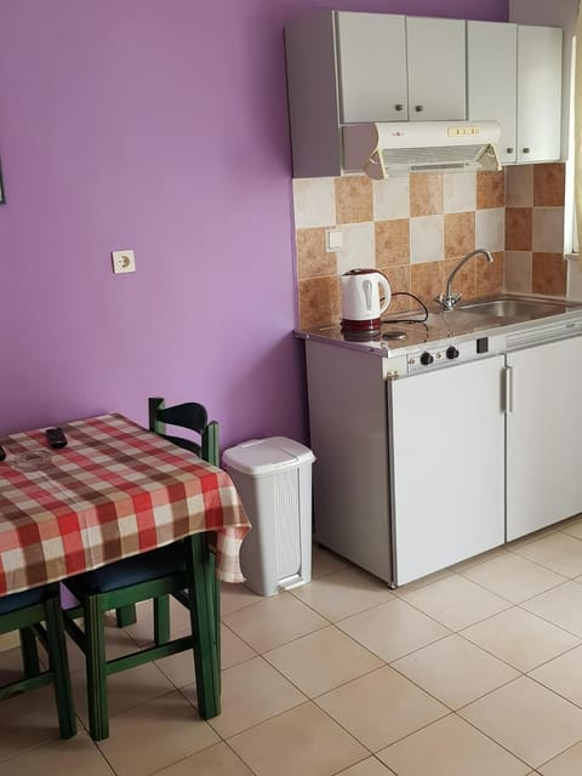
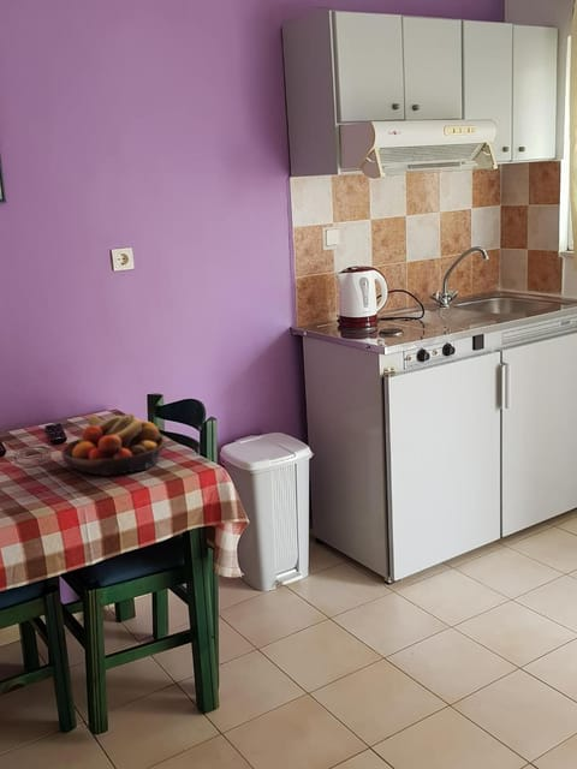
+ fruit bowl [60,412,167,477]
